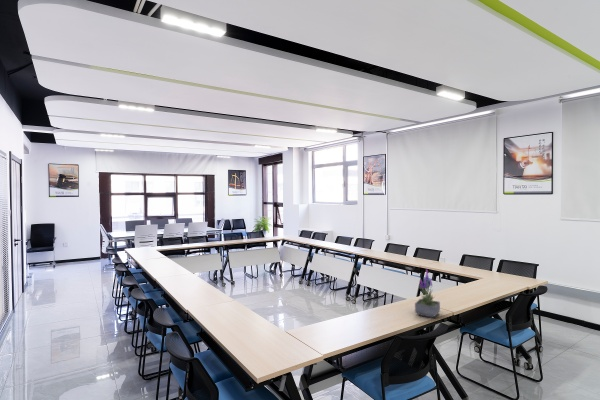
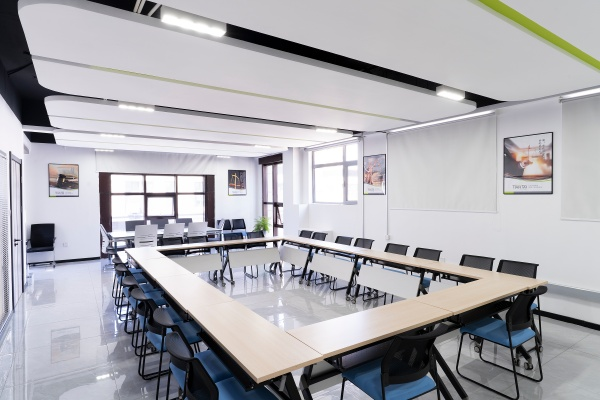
- potted plant [414,270,441,319]
